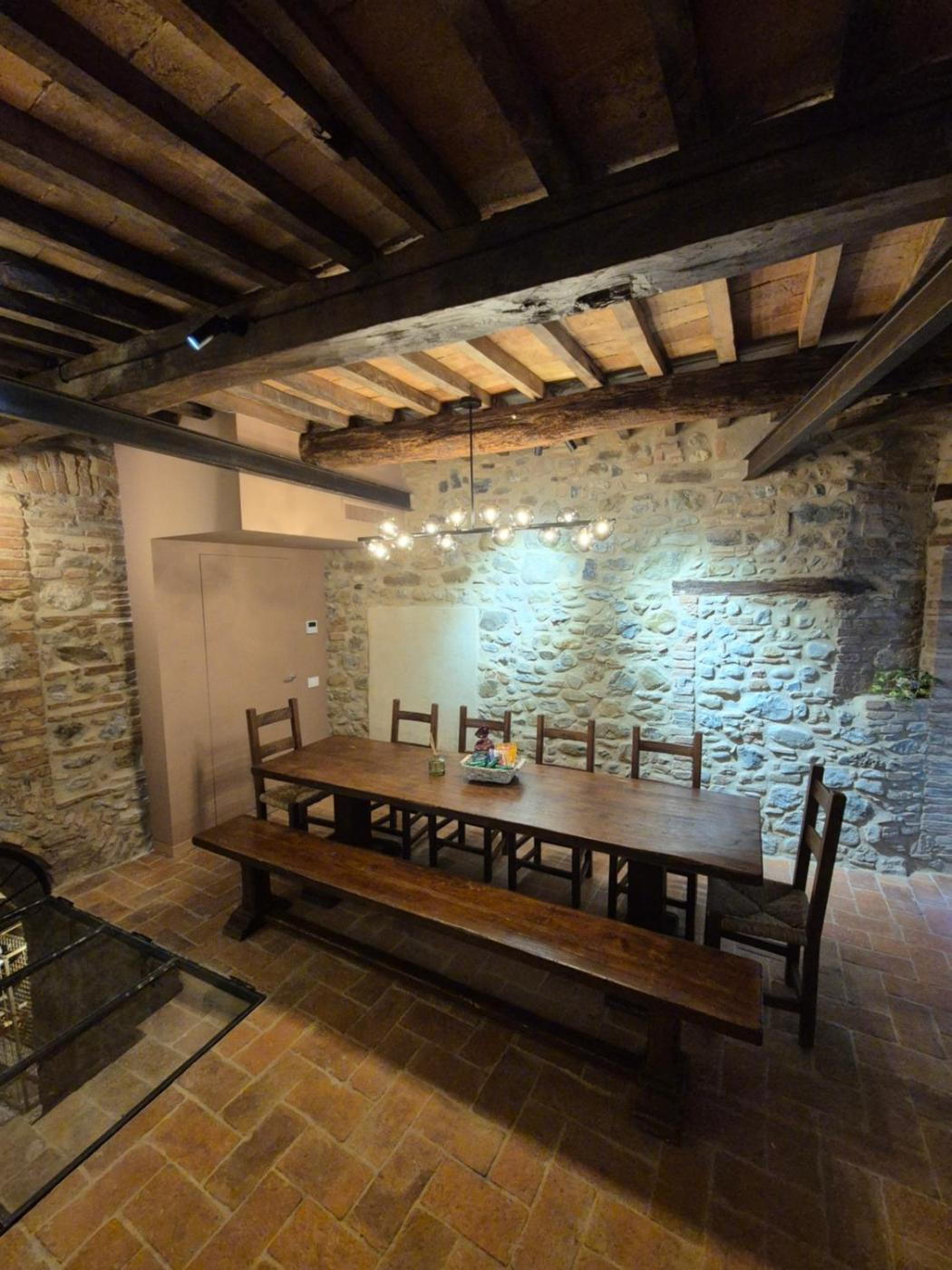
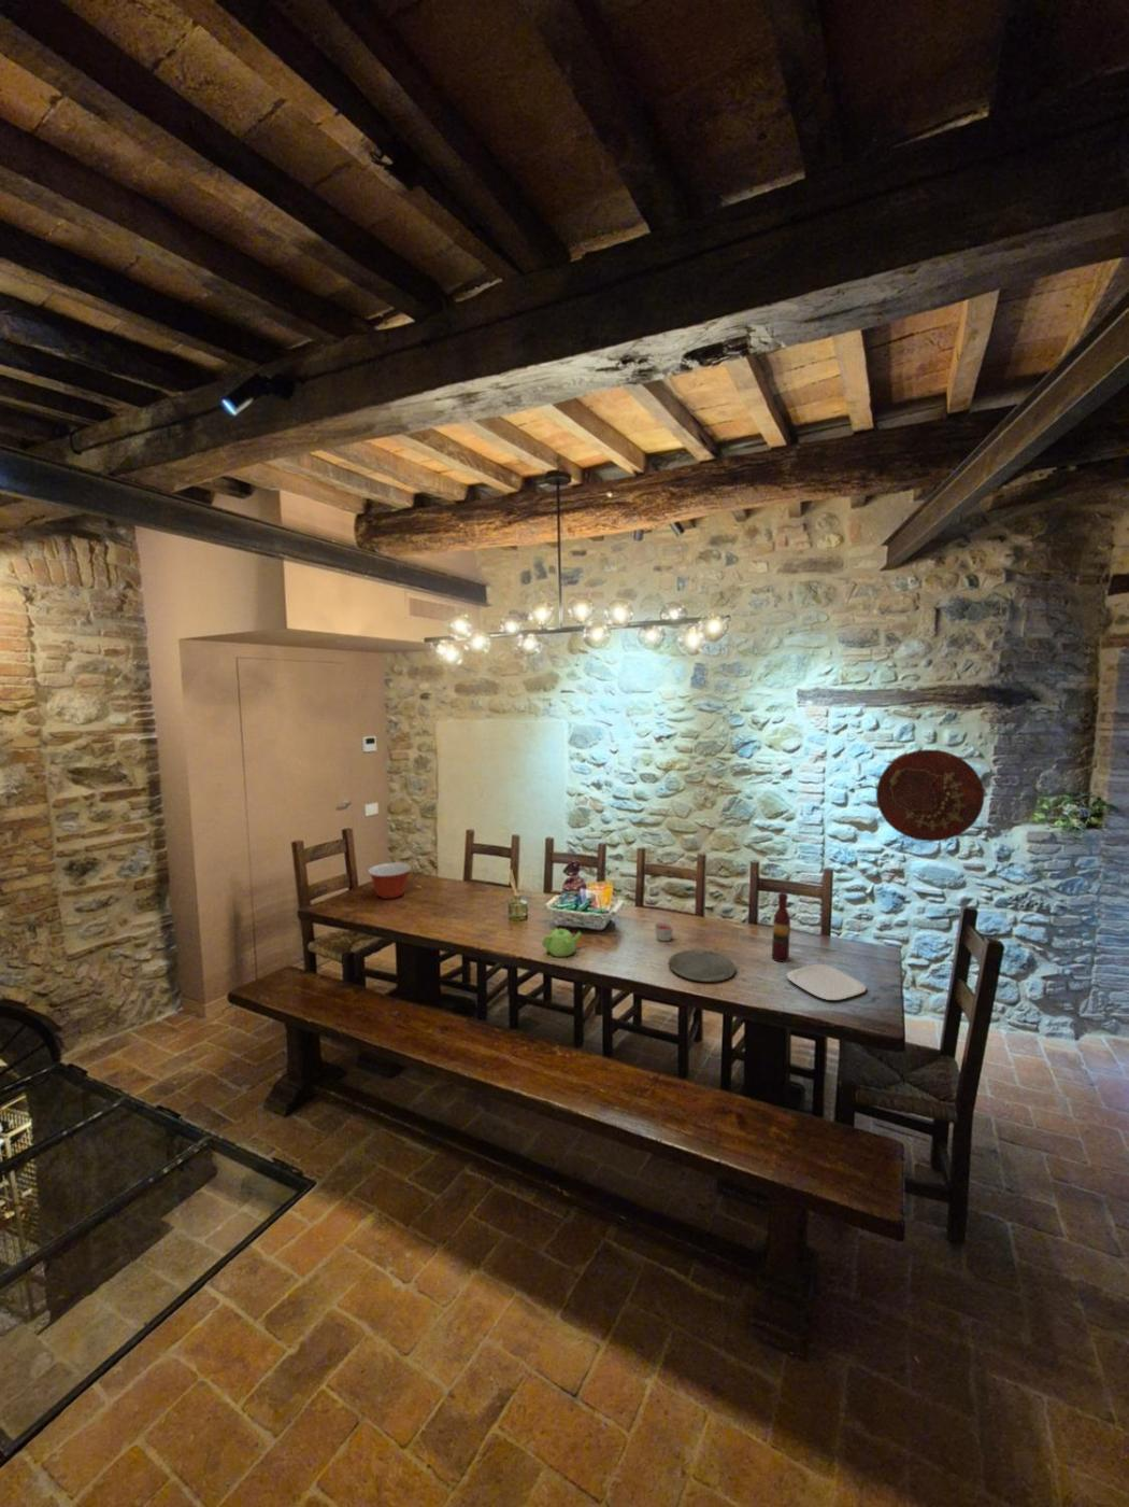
+ wine bottle [771,891,791,964]
+ decorative platter [875,748,986,842]
+ teapot [541,927,583,958]
+ plate [785,964,868,1002]
+ mixing bowl [366,863,413,899]
+ candle [653,922,675,942]
+ plate [668,949,736,983]
